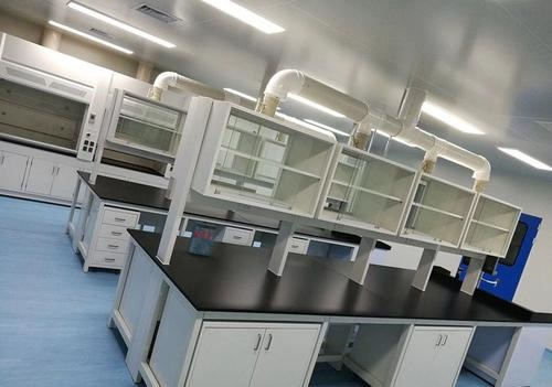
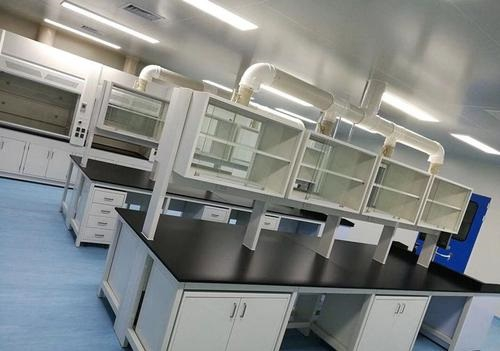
- book [187,221,219,257]
